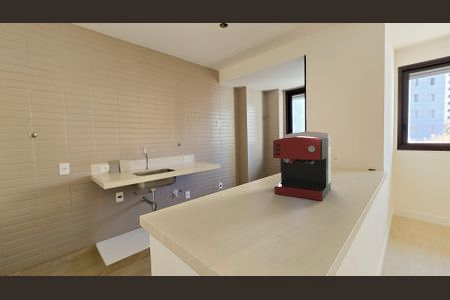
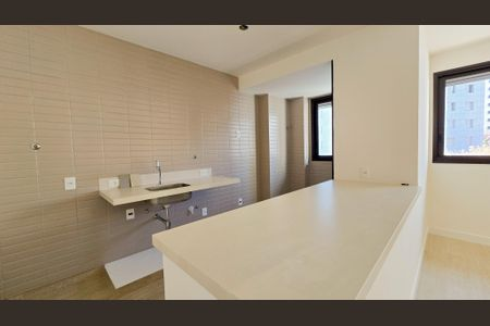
- coffee maker [272,131,332,202]
